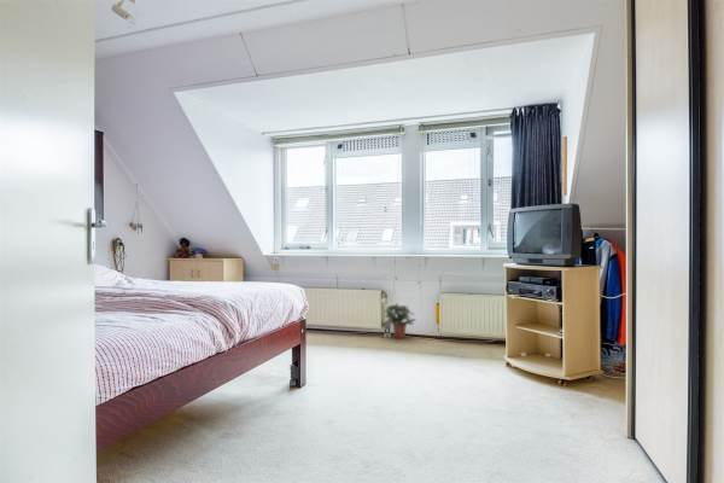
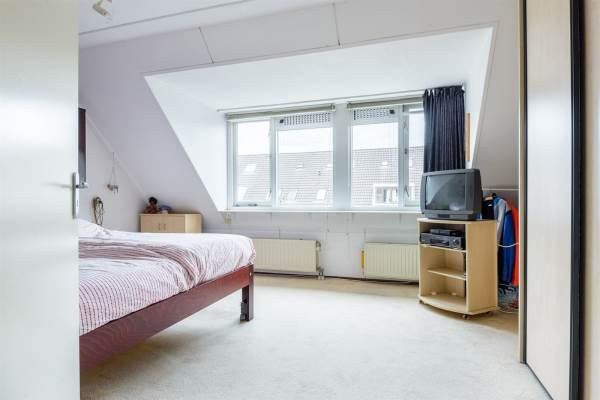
- potted plant [383,302,418,339]
